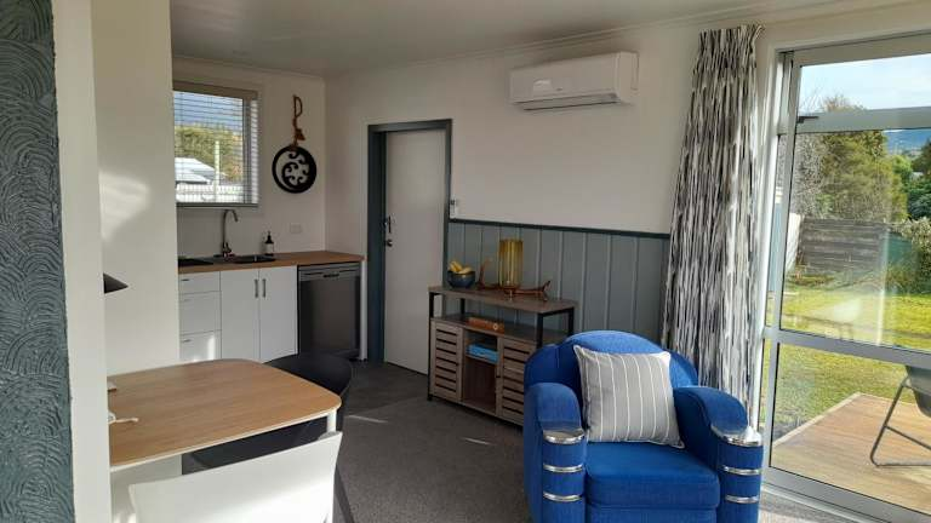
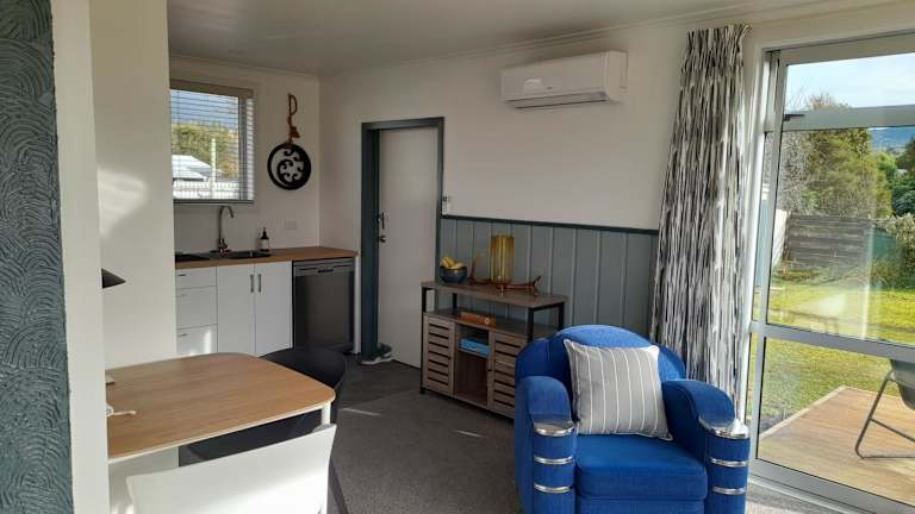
+ sneaker [361,341,393,365]
